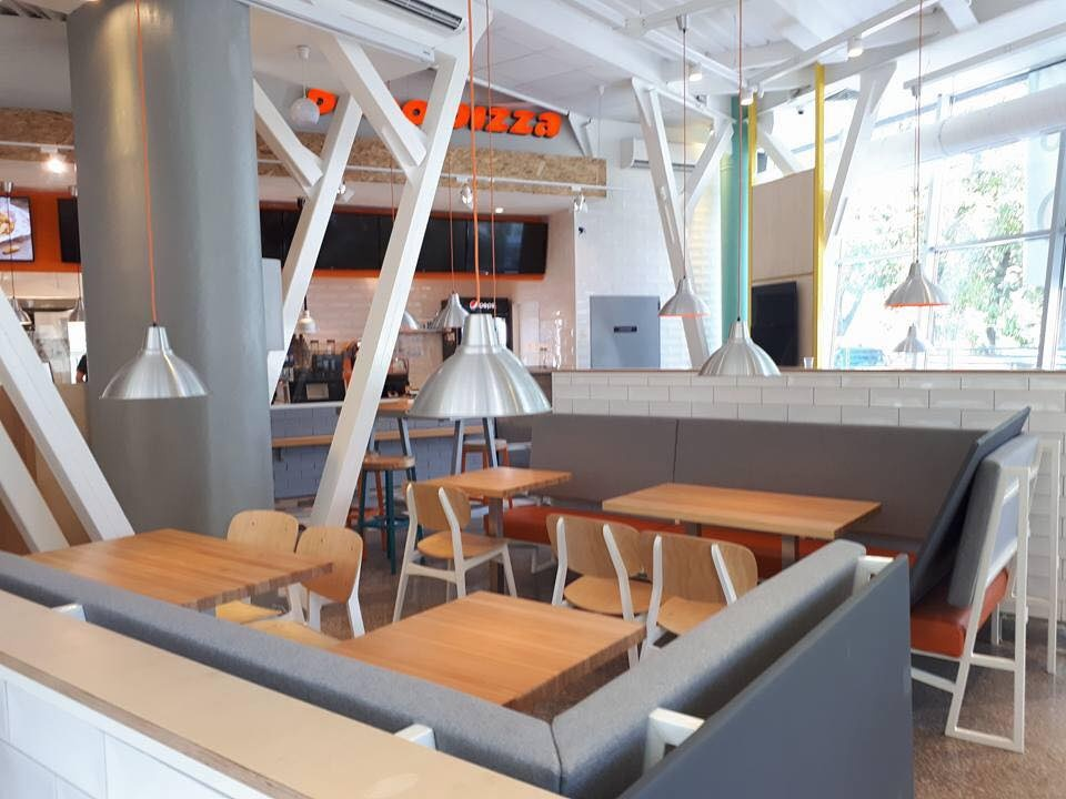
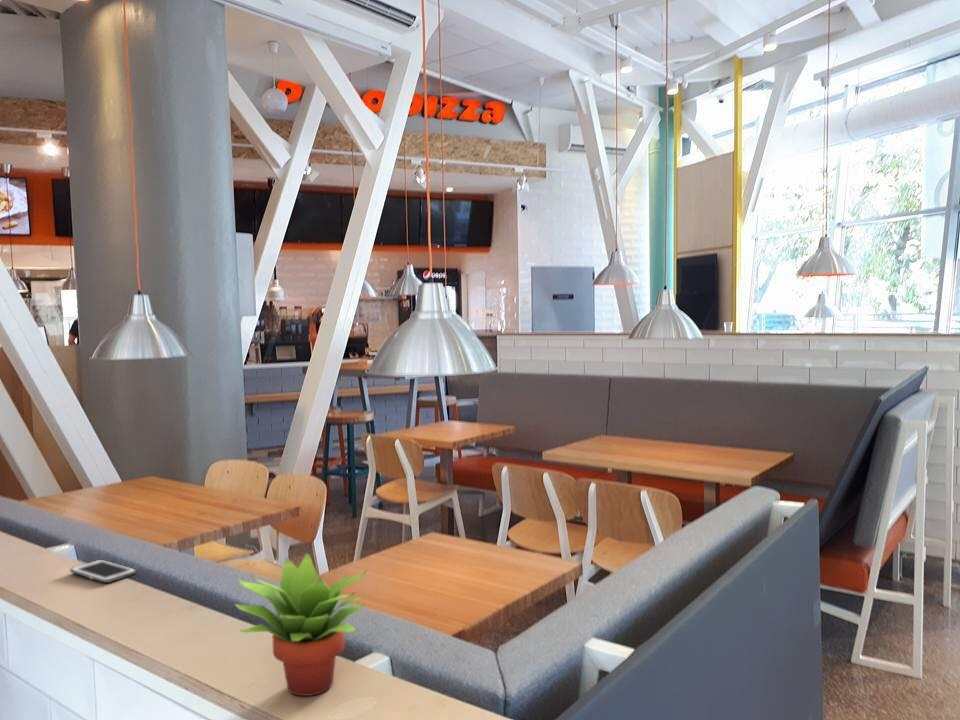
+ succulent plant [233,552,368,697]
+ cell phone [69,559,138,584]
